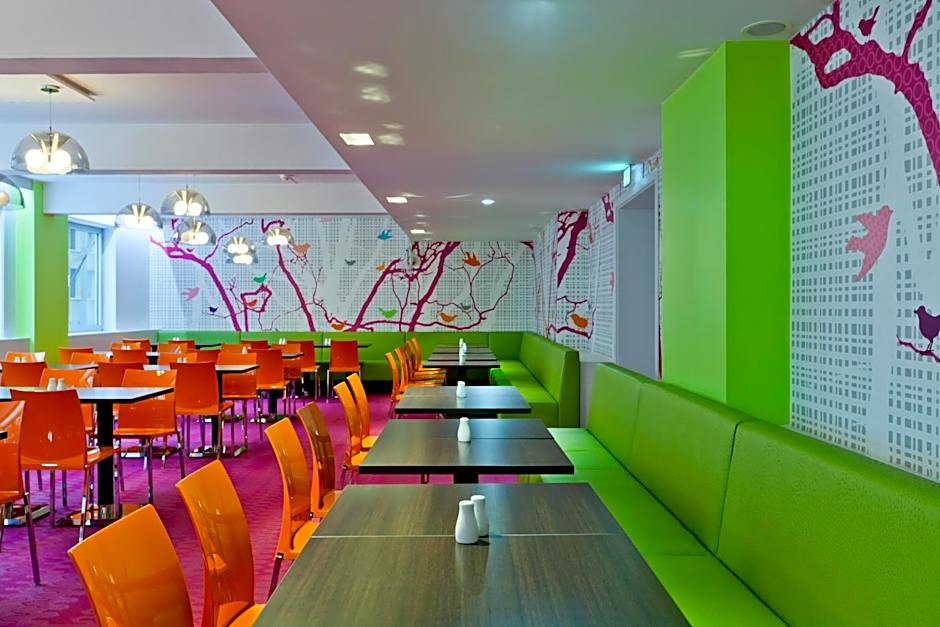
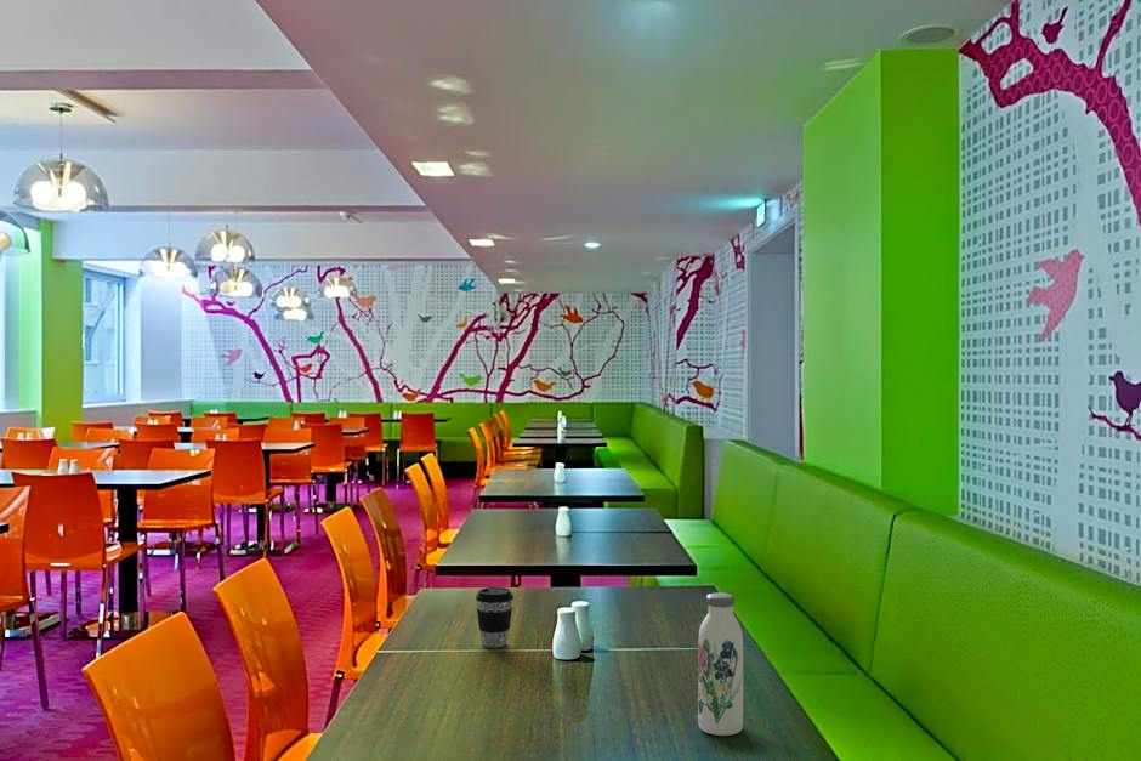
+ water bottle [697,591,744,737]
+ coffee cup [475,586,515,648]
